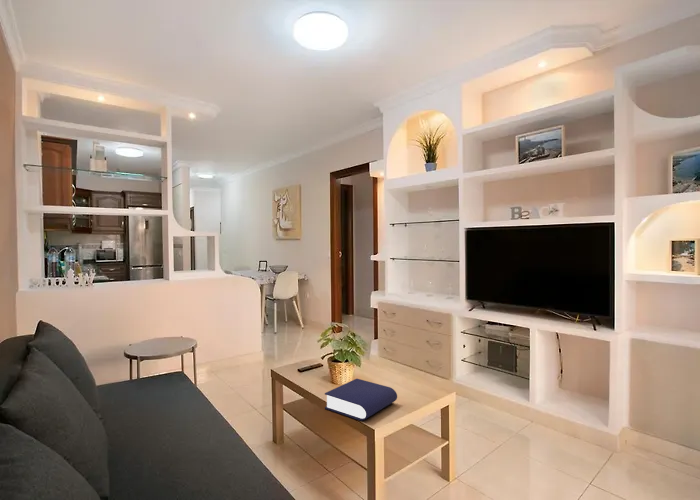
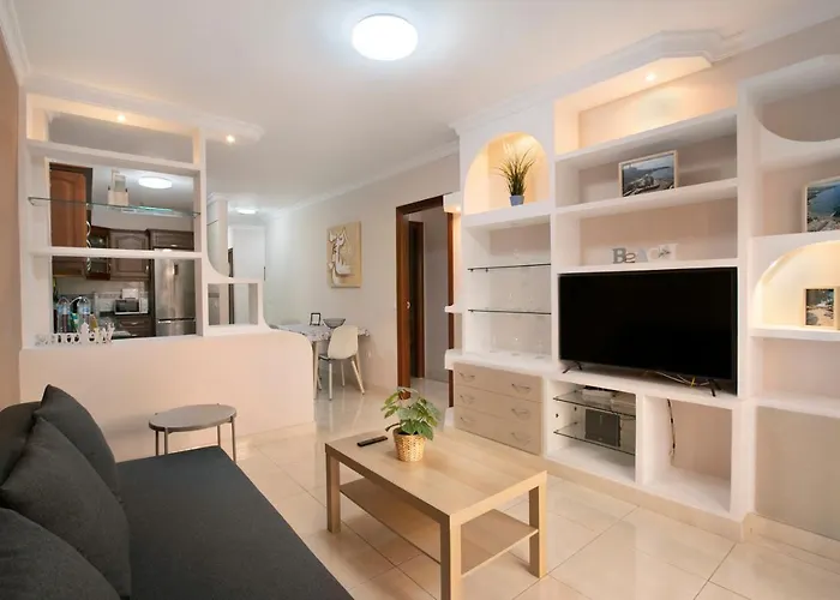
- book [324,378,398,422]
